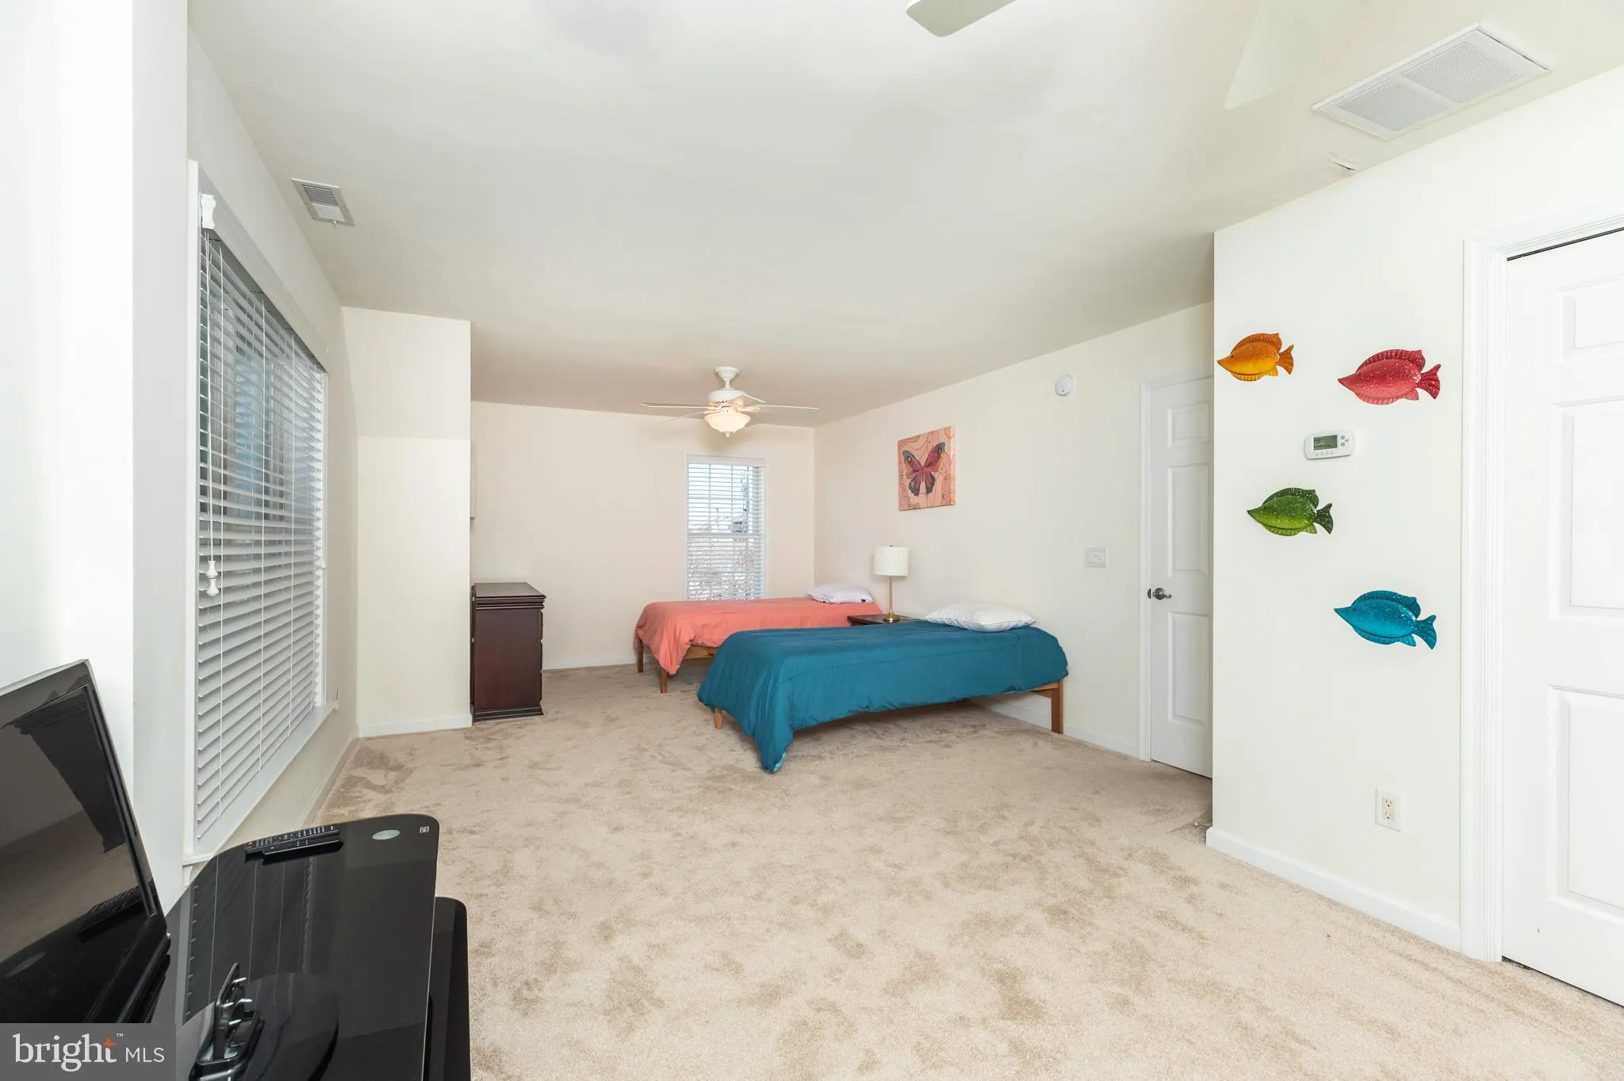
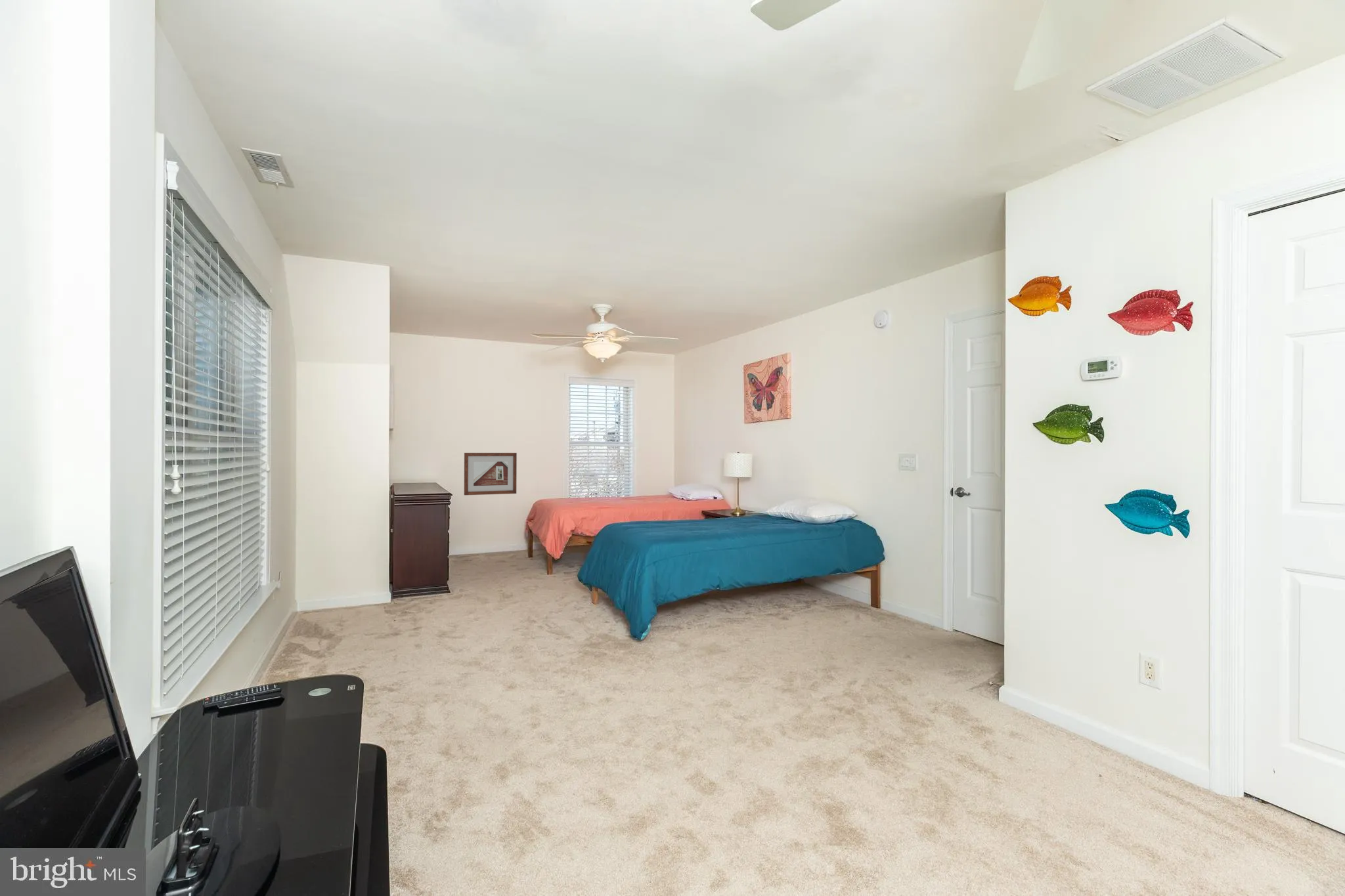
+ picture frame [464,452,518,496]
